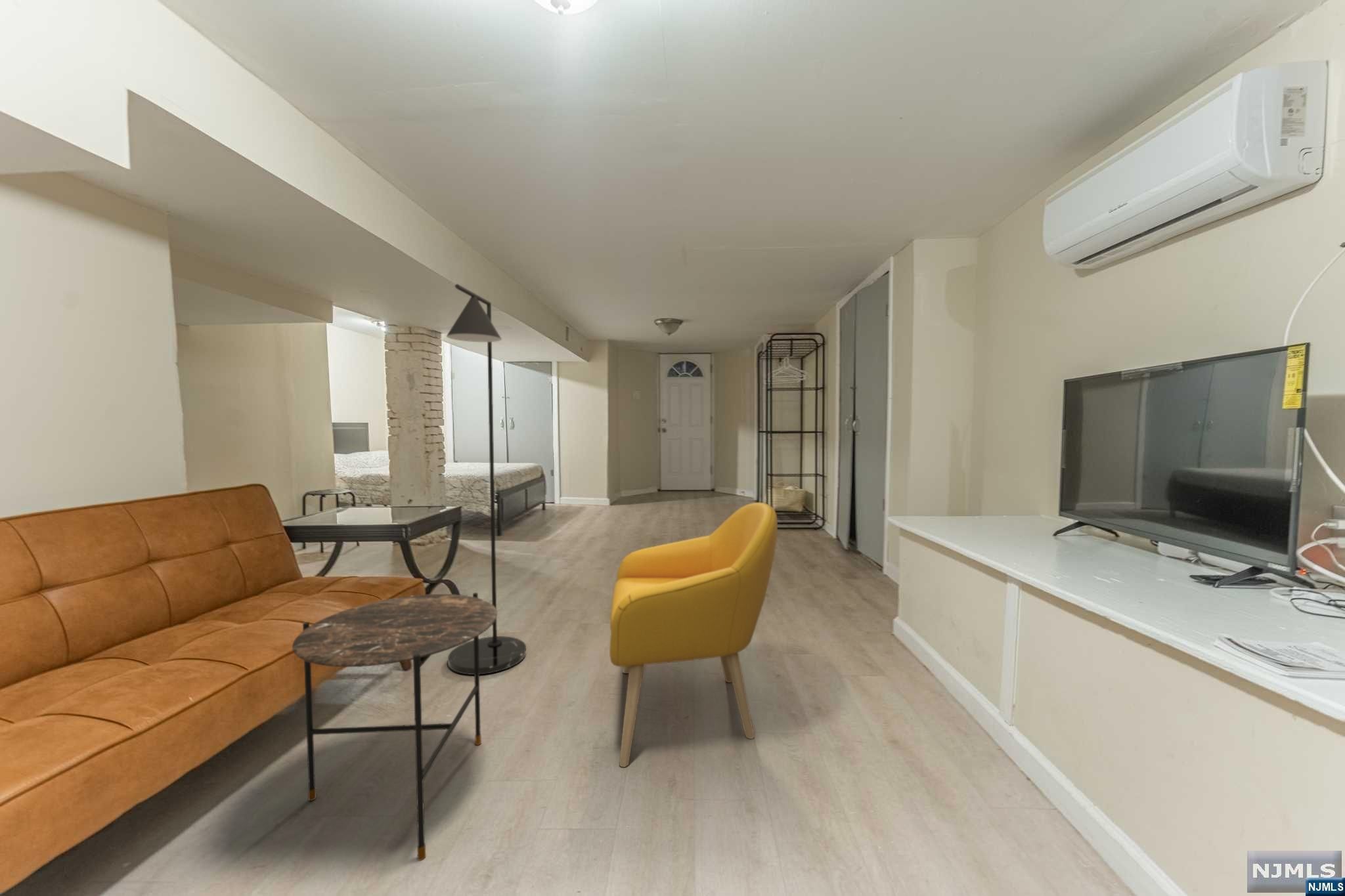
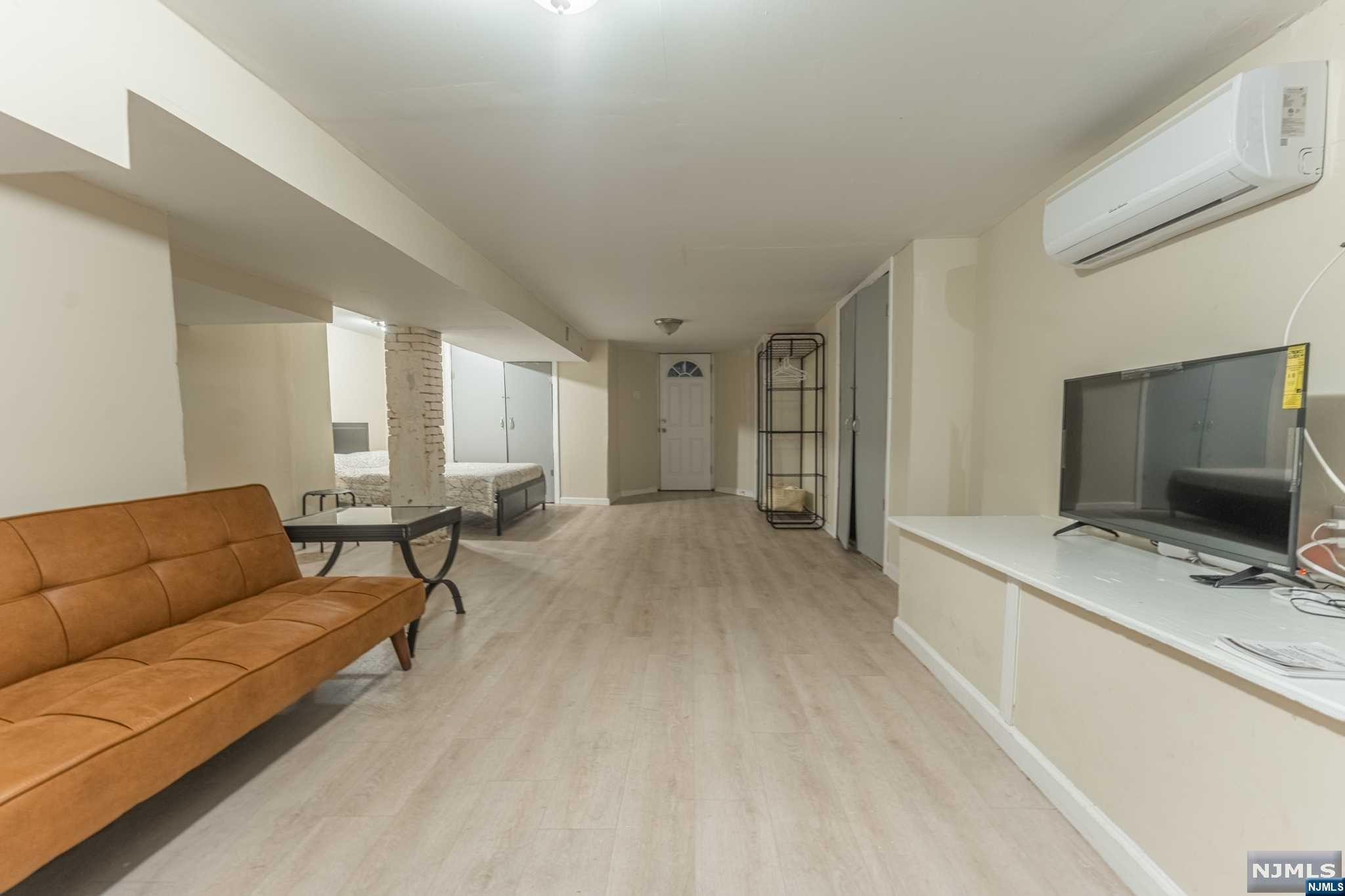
- floor lamp [446,284,527,675]
- armchair [609,502,778,768]
- side table [292,592,498,861]
